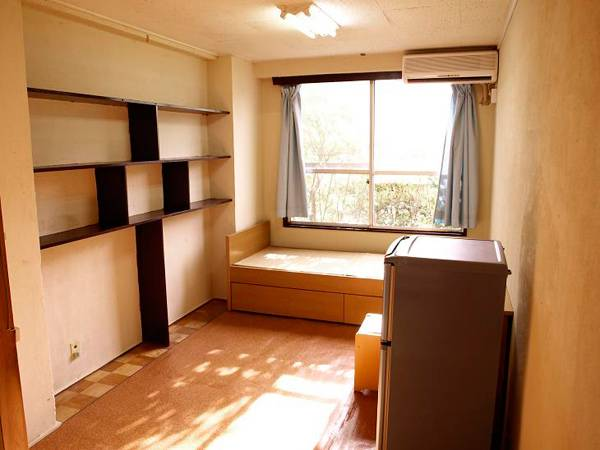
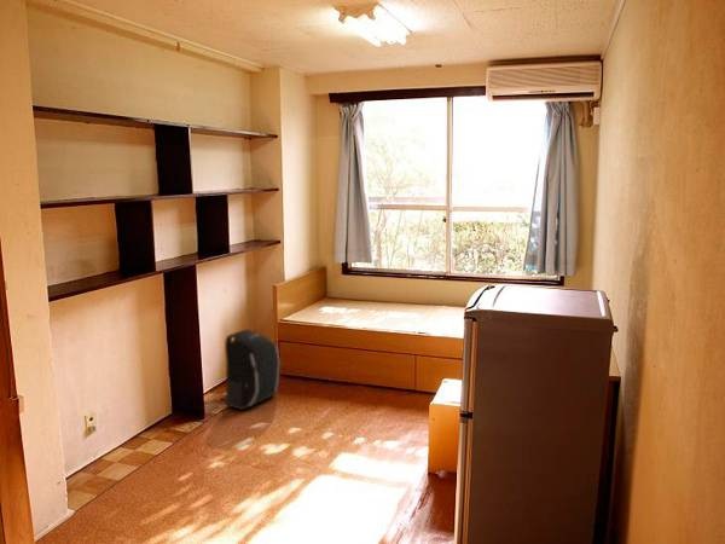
+ backpack [221,328,280,411]
